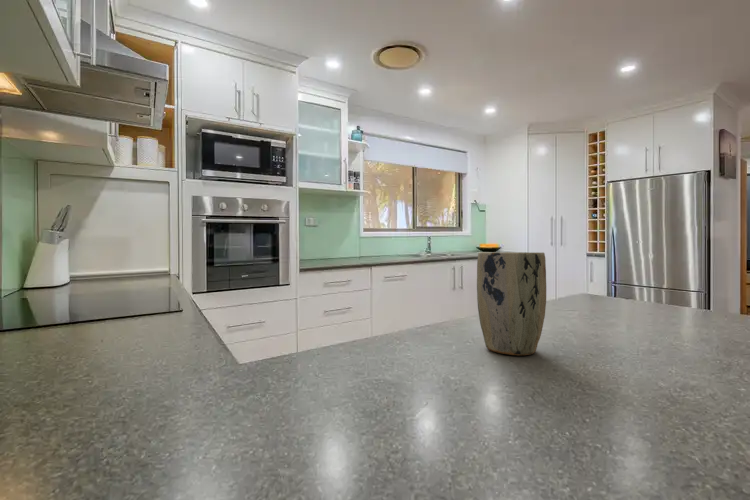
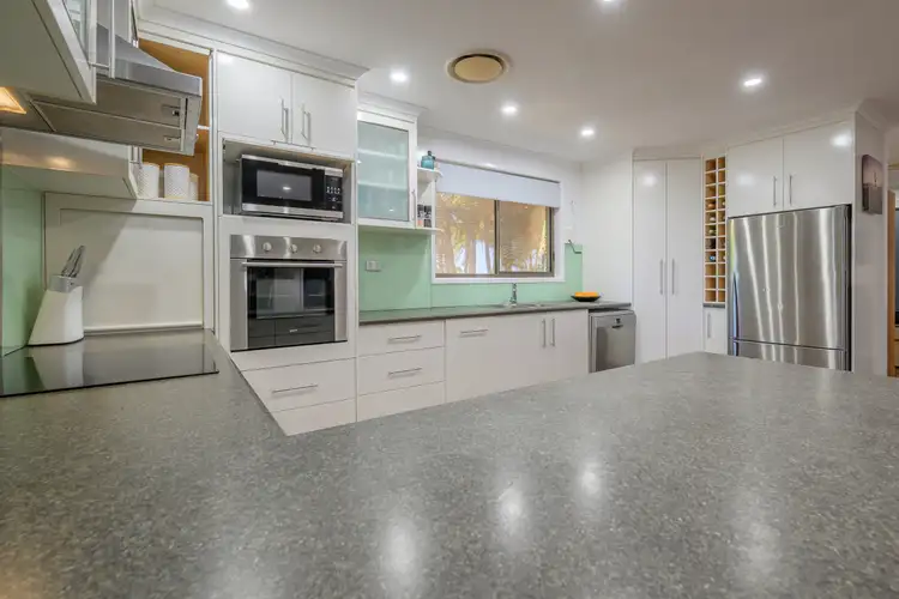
- plant pot [476,251,547,356]
